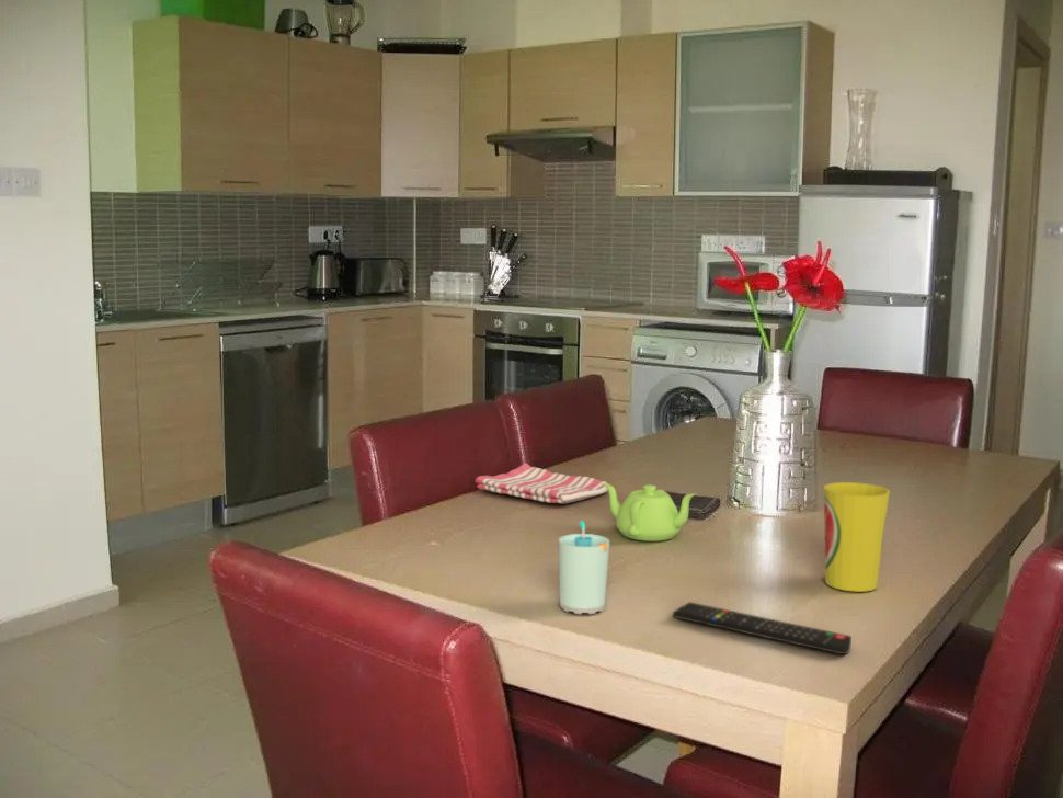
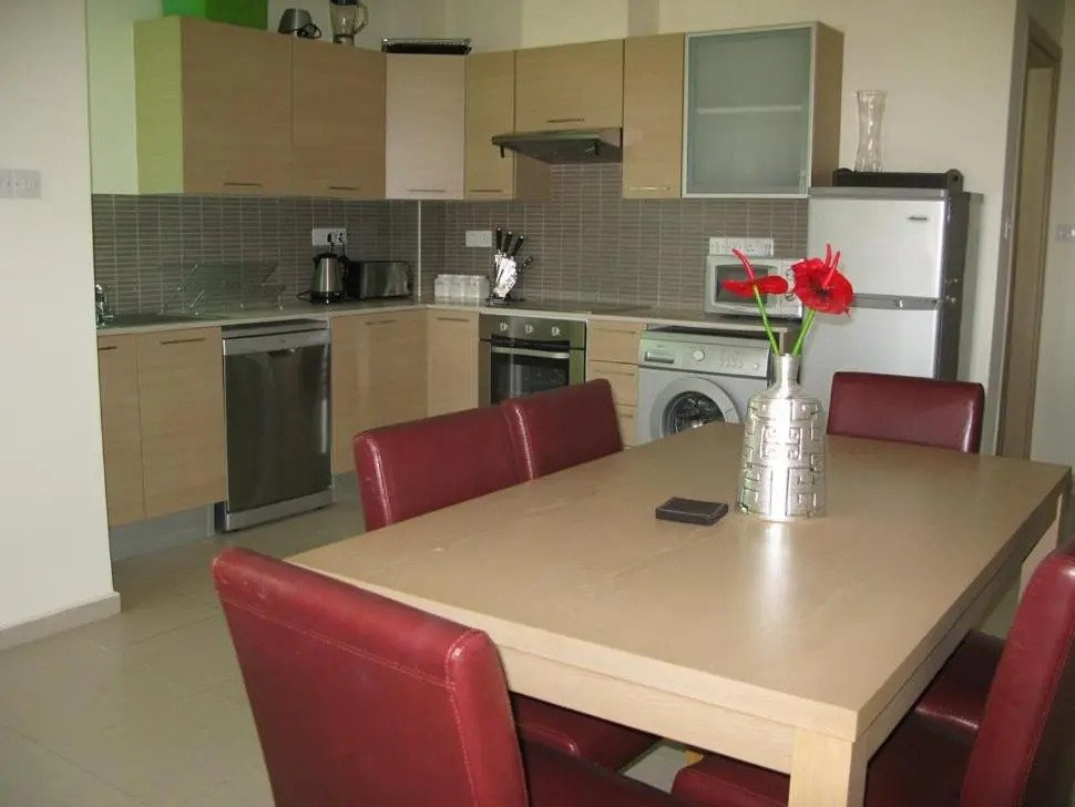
- remote control [672,601,853,656]
- teapot [603,482,697,543]
- cup [823,481,891,593]
- dish towel [475,463,610,504]
- cup [558,520,610,615]
